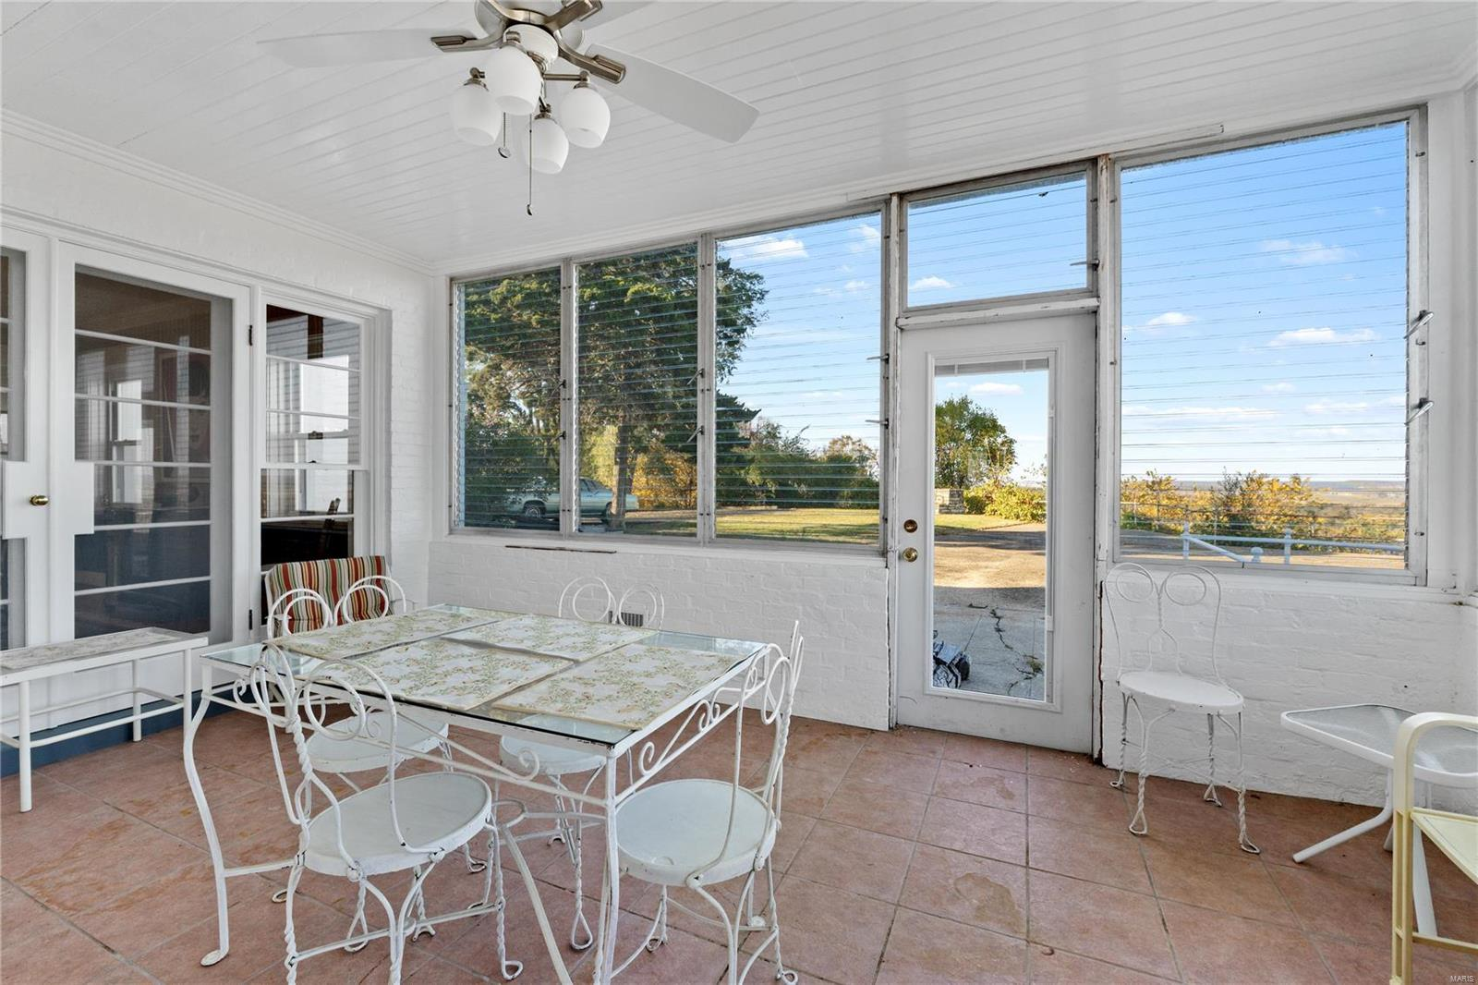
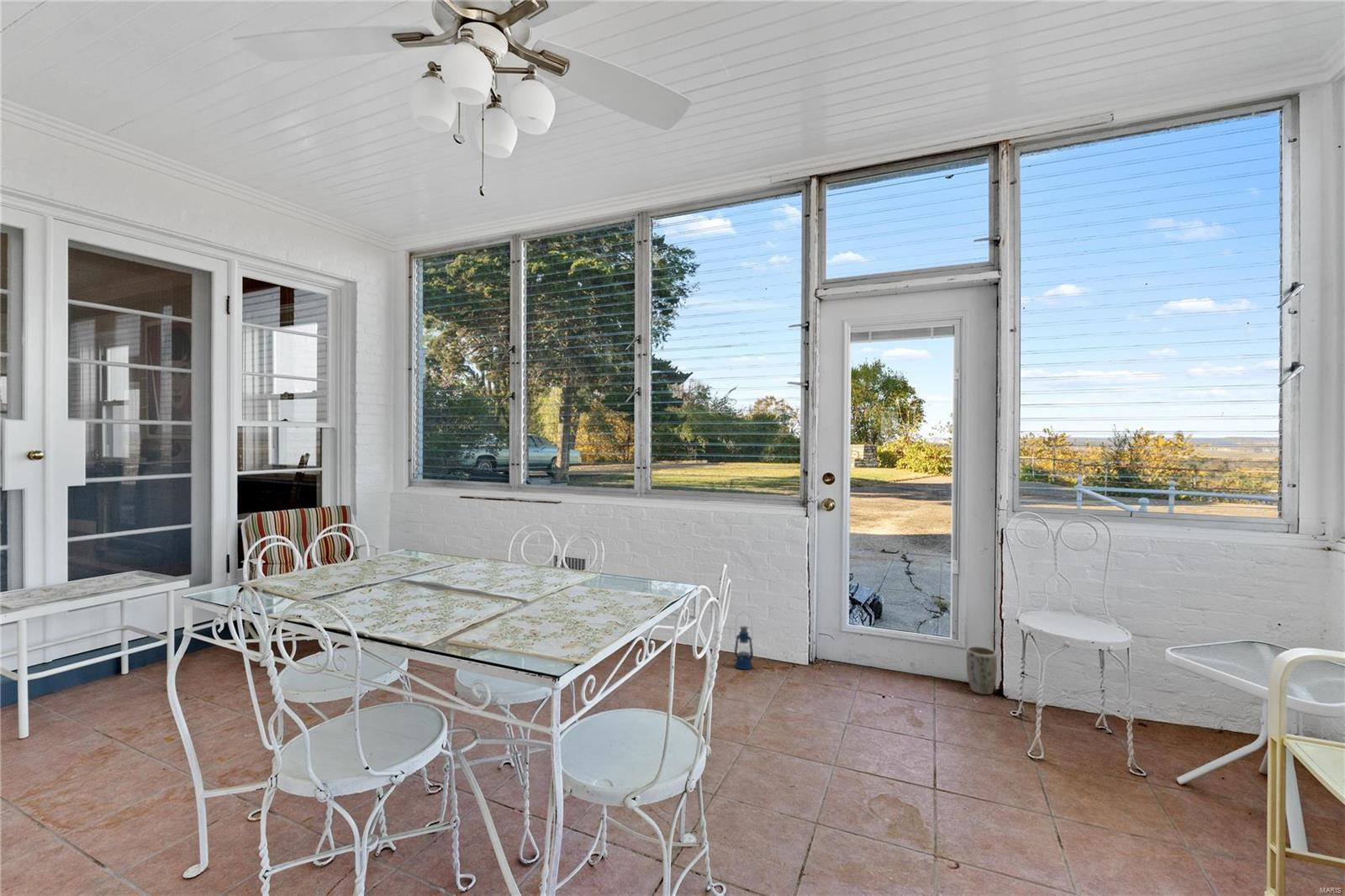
+ plant pot [966,646,998,695]
+ lantern [734,611,754,670]
